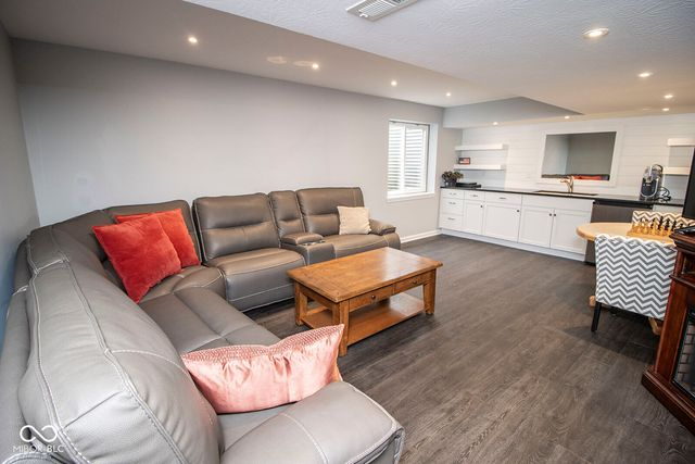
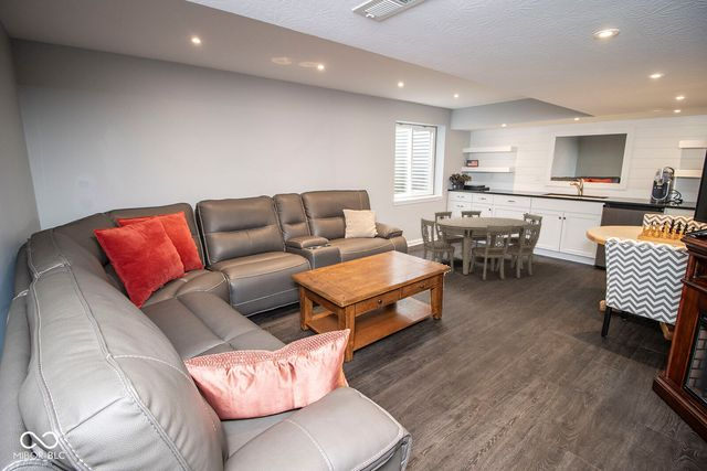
+ dining table [420,210,544,281]
